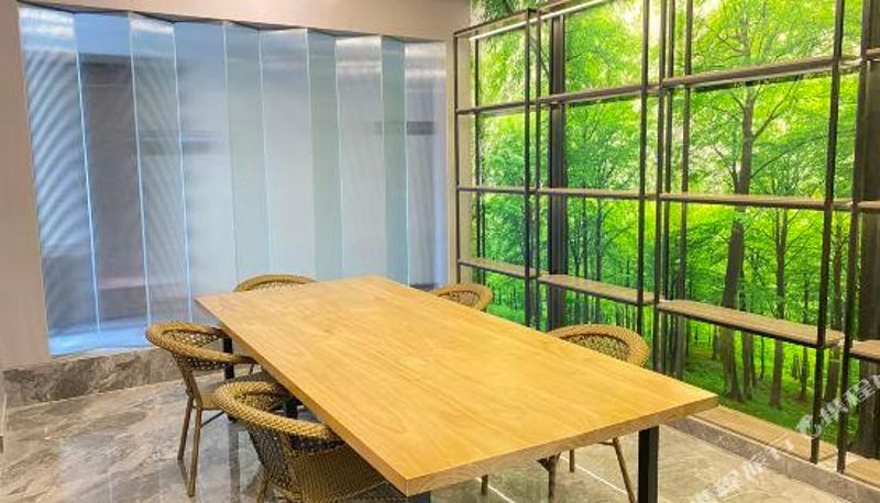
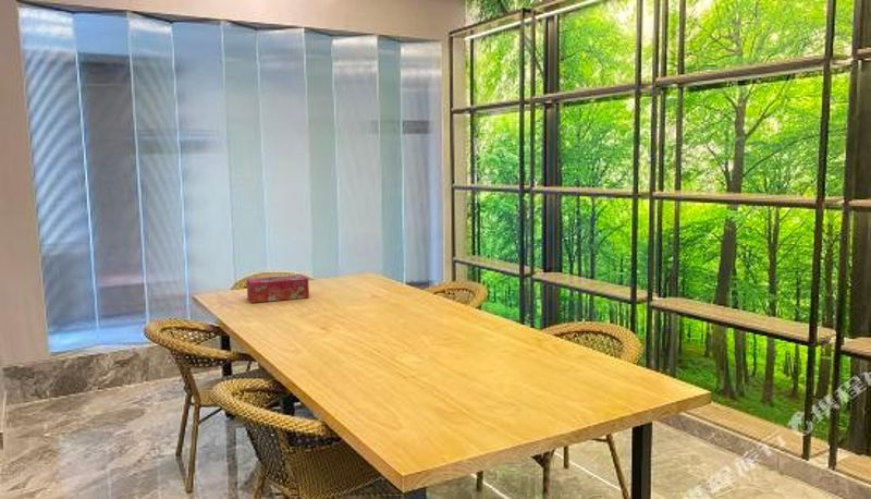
+ tissue box [246,273,310,304]
